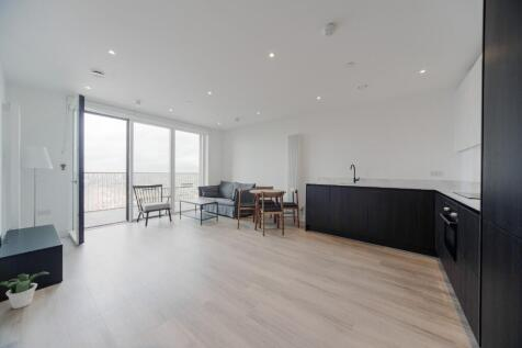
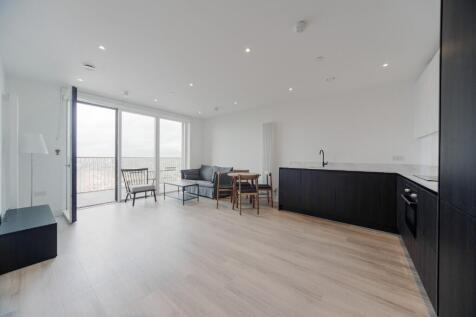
- potted plant [0,271,50,310]
